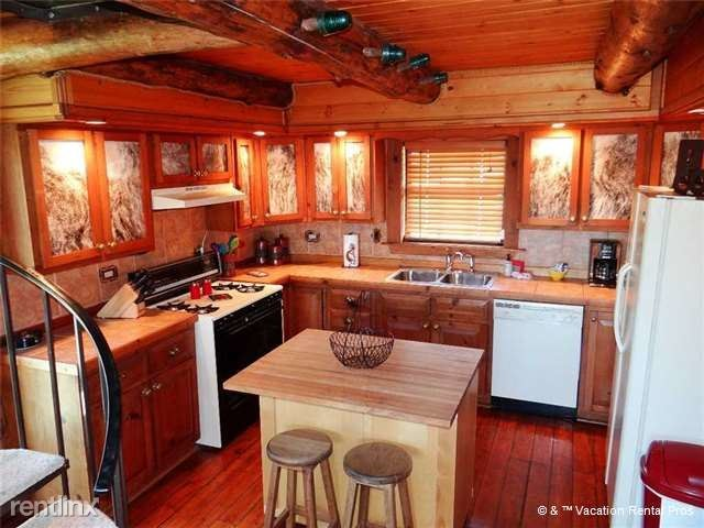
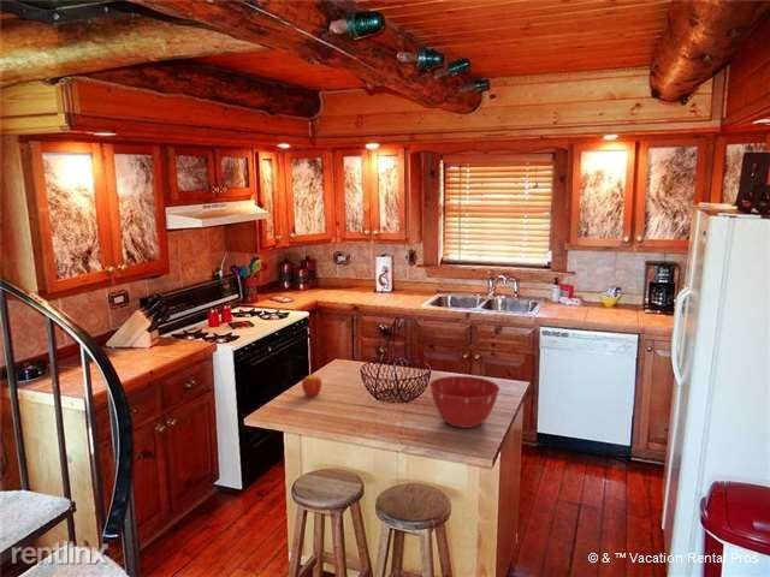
+ mixing bowl [428,375,500,429]
+ fruit [301,373,322,398]
